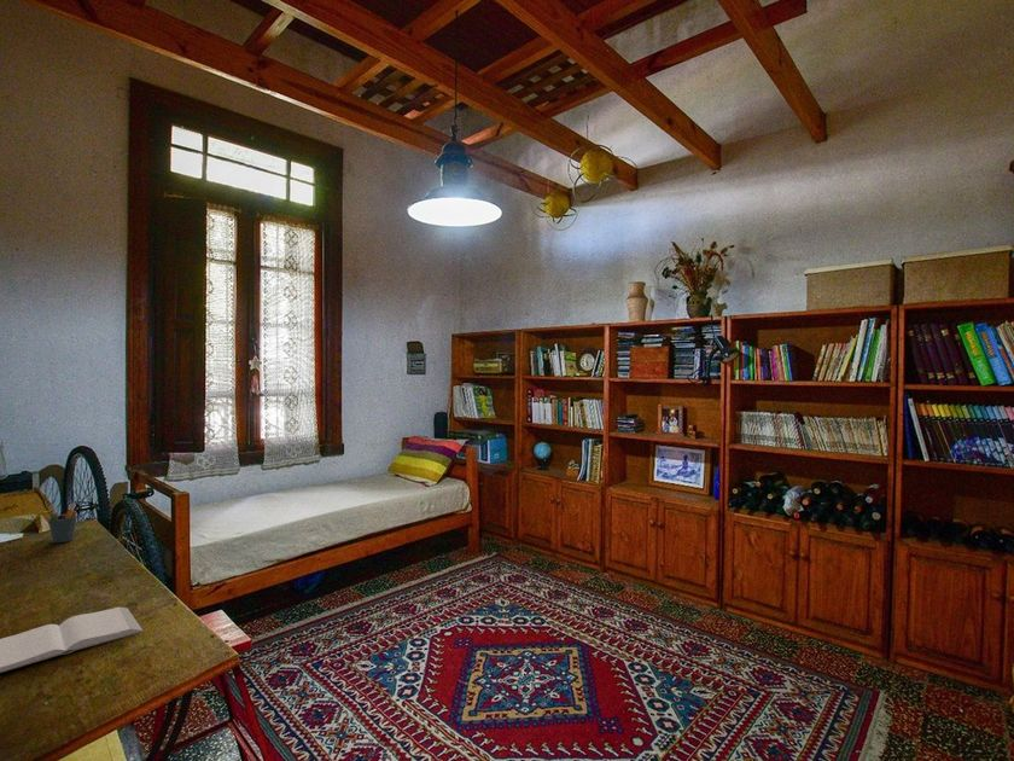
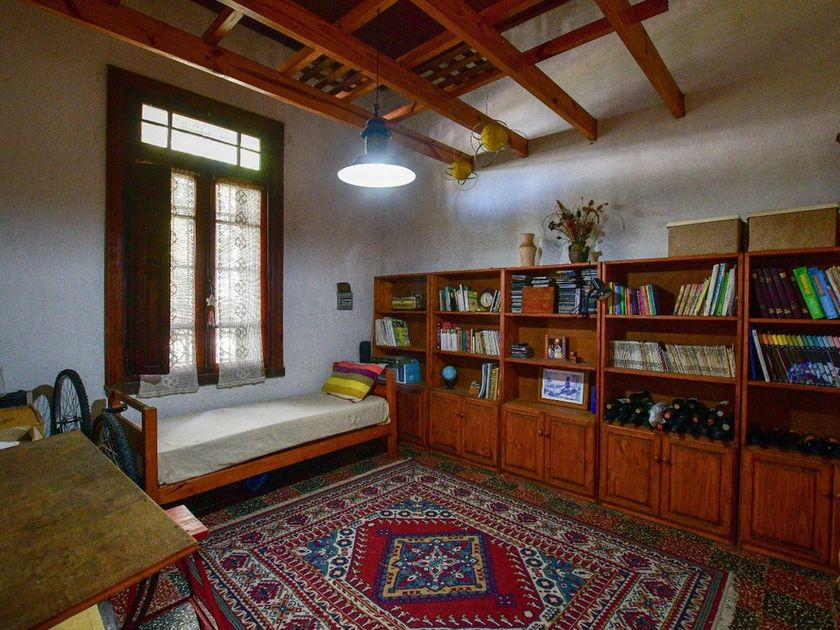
- book [0,606,145,674]
- pen holder [47,501,78,544]
